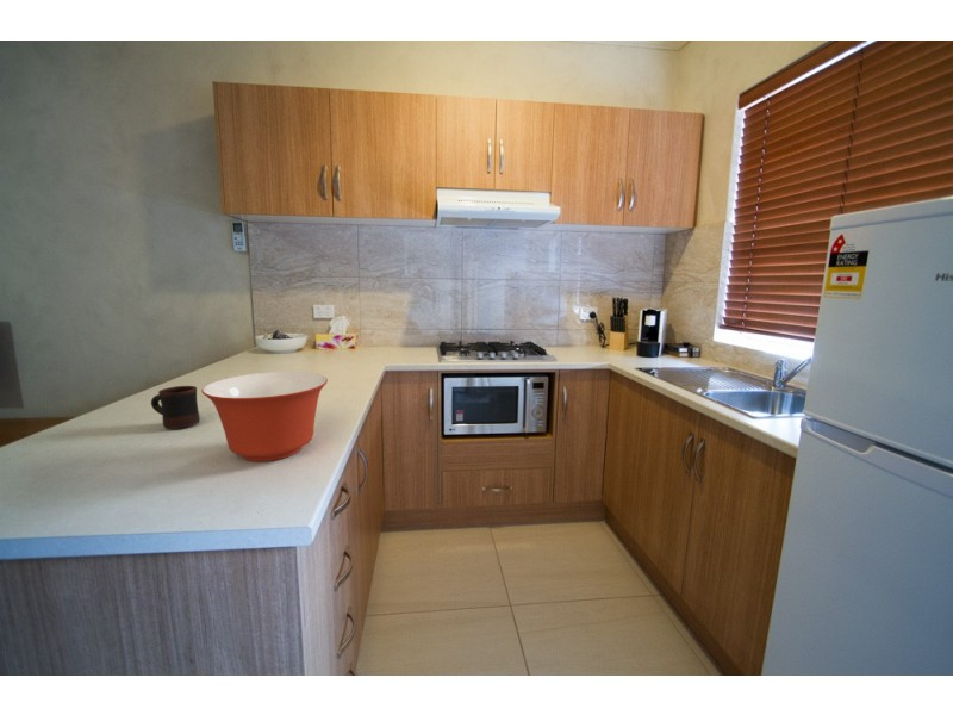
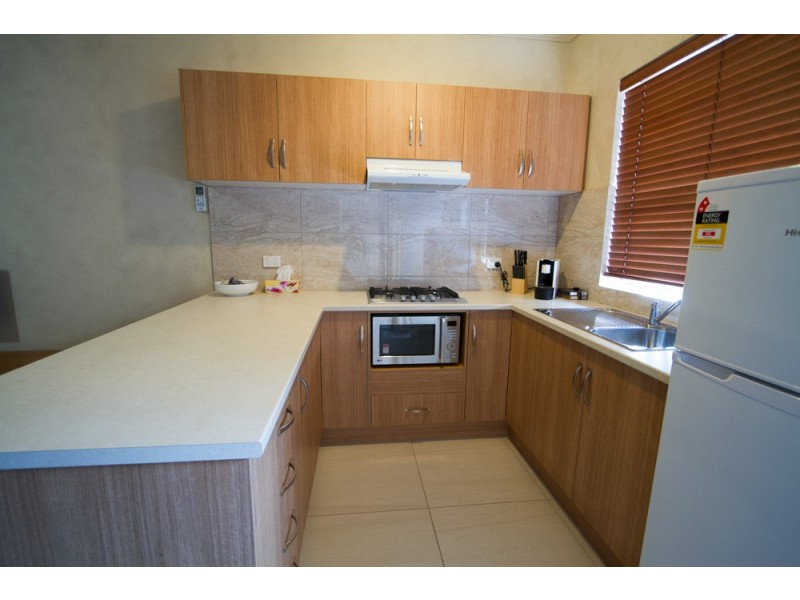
- mixing bowl [200,371,329,462]
- mug [150,385,201,430]
